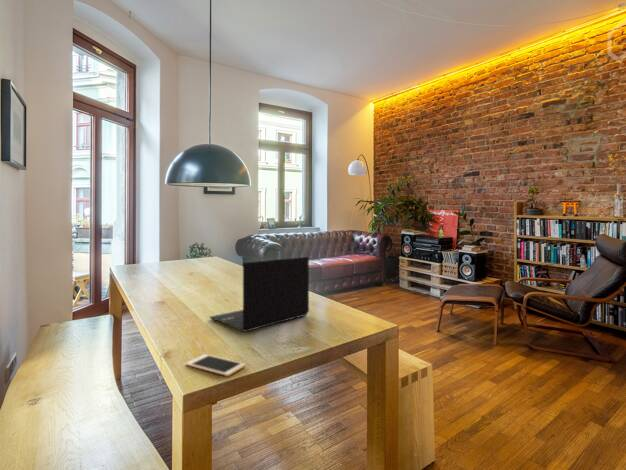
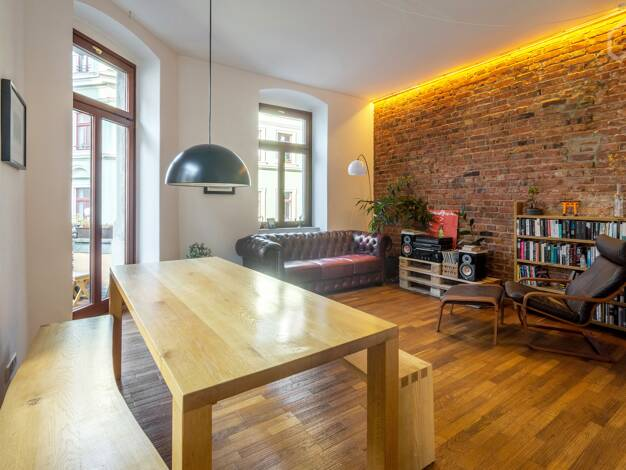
- laptop [208,256,310,333]
- cell phone [185,353,246,377]
